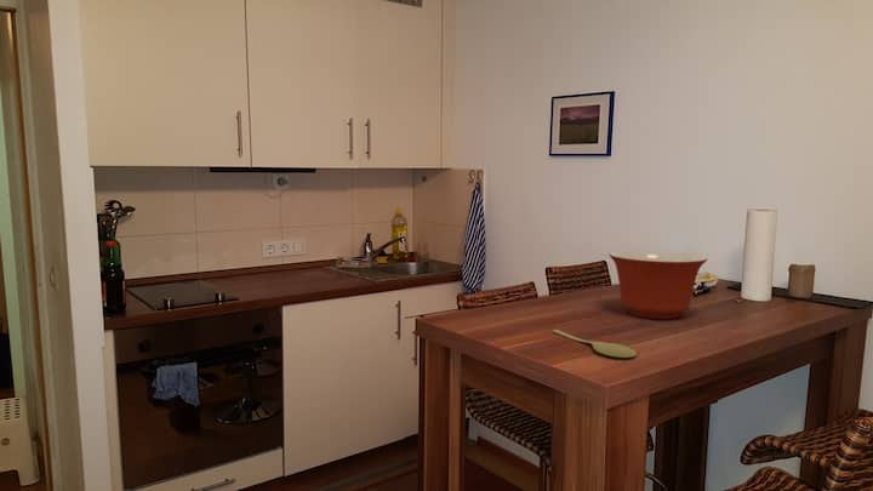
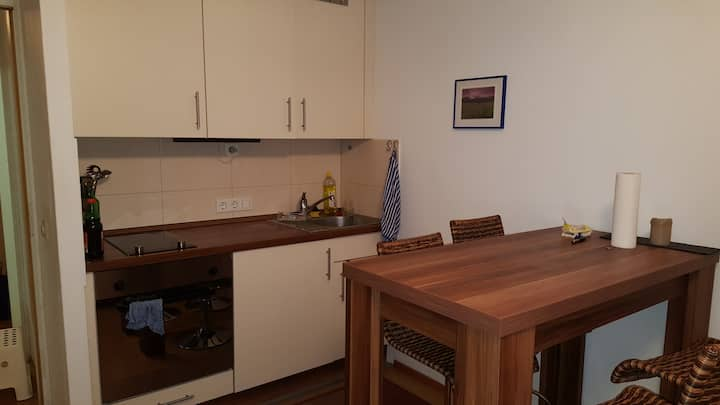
- spoon [552,329,638,359]
- mixing bowl [607,250,708,320]
